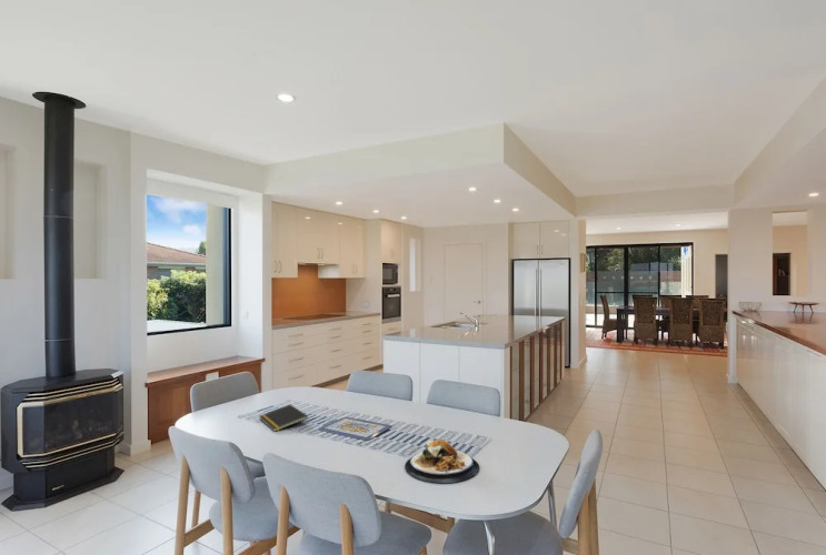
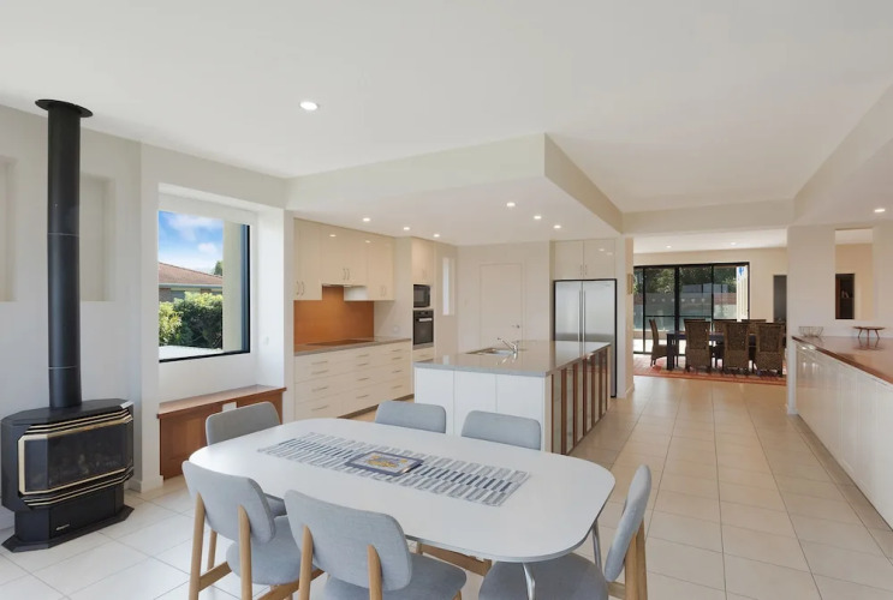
- plate [404,438,480,484]
- notepad [259,403,309,433]
